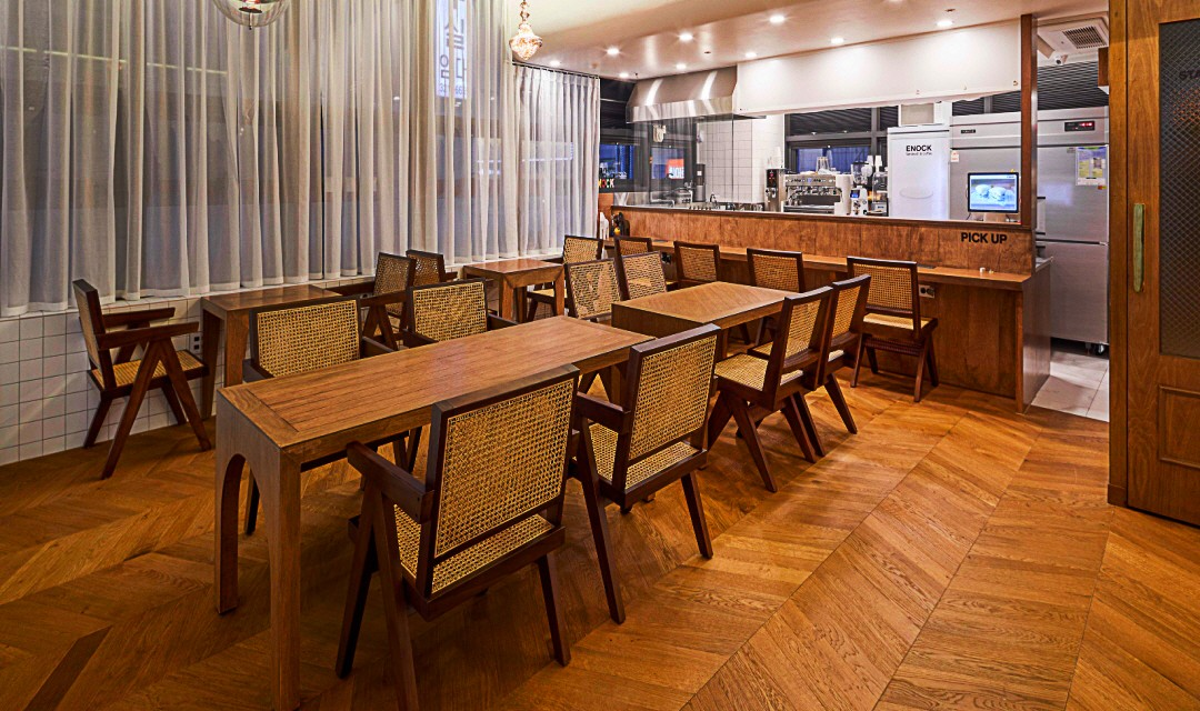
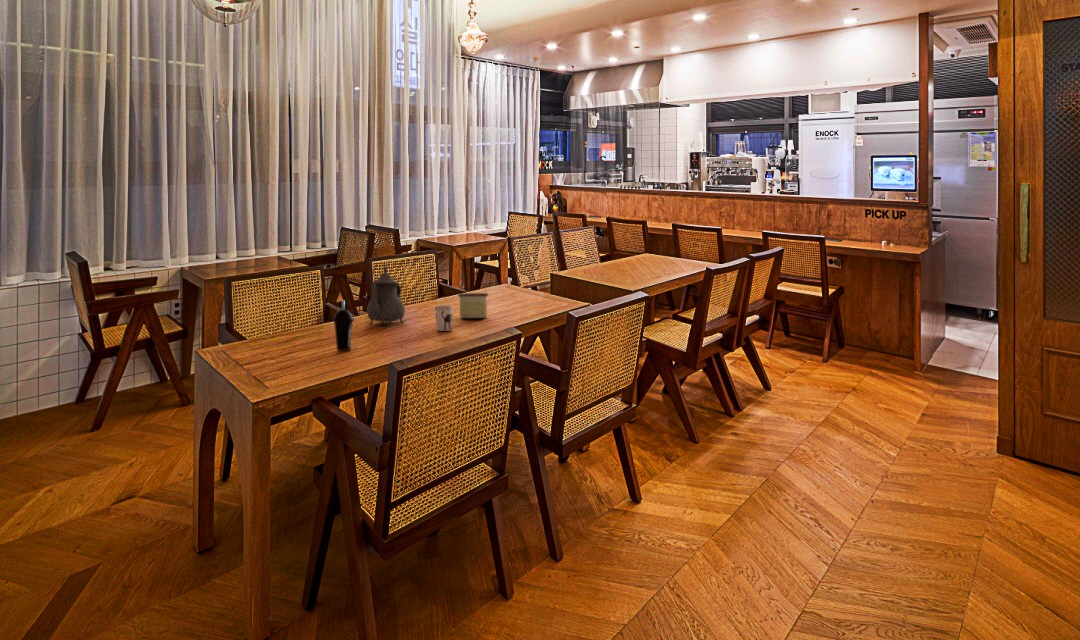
+ candle [457,292,489,319]
+ cup [434,304,454,332]
+ teapot [366,263,406,326]
+ cup [332,299,355,352]
